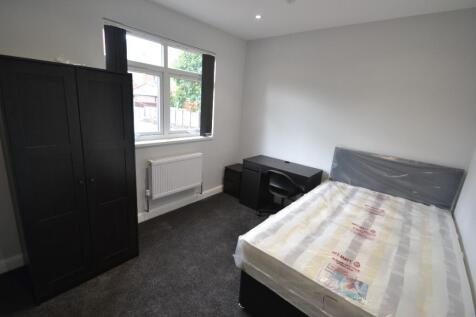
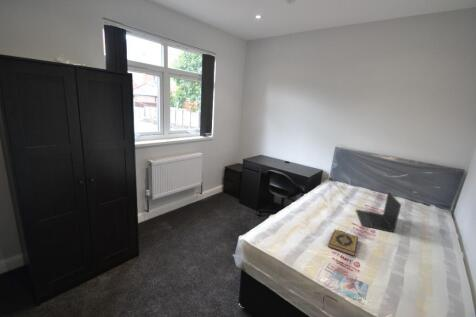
+ laptop [355,191,402,234]
+ hardback book [327,229,359,258]
